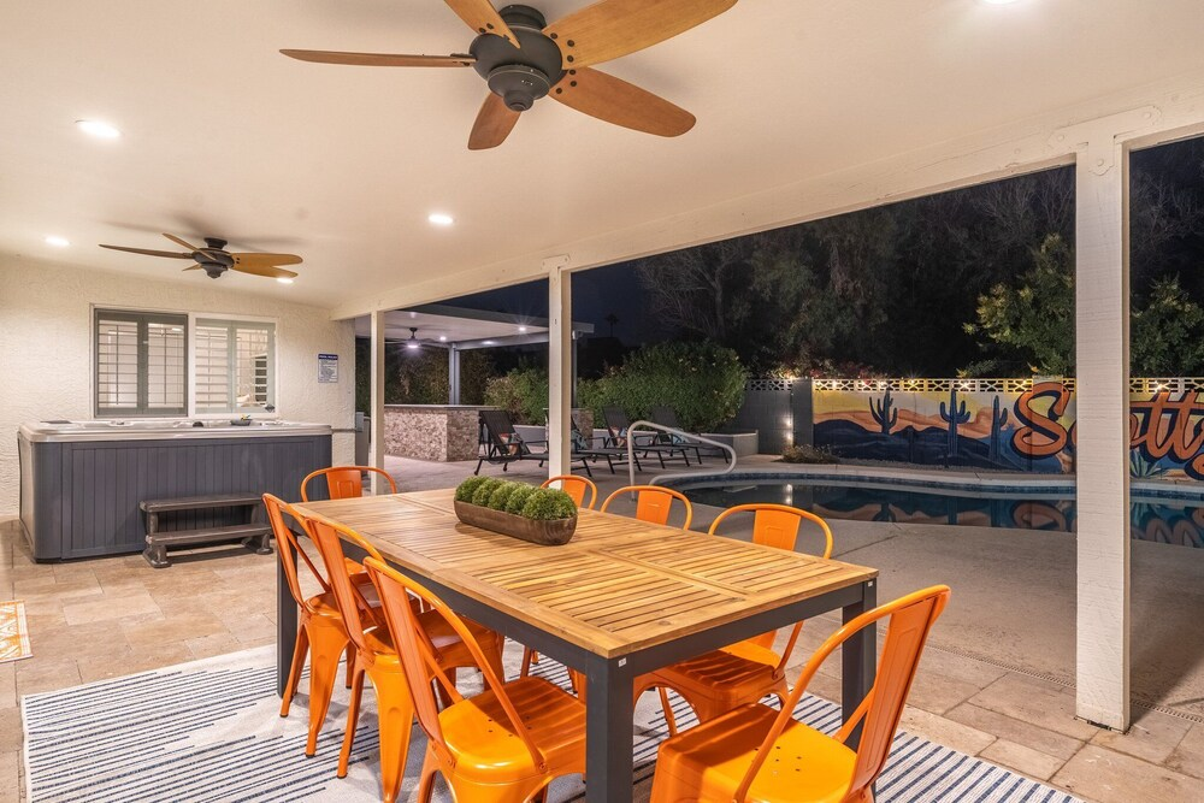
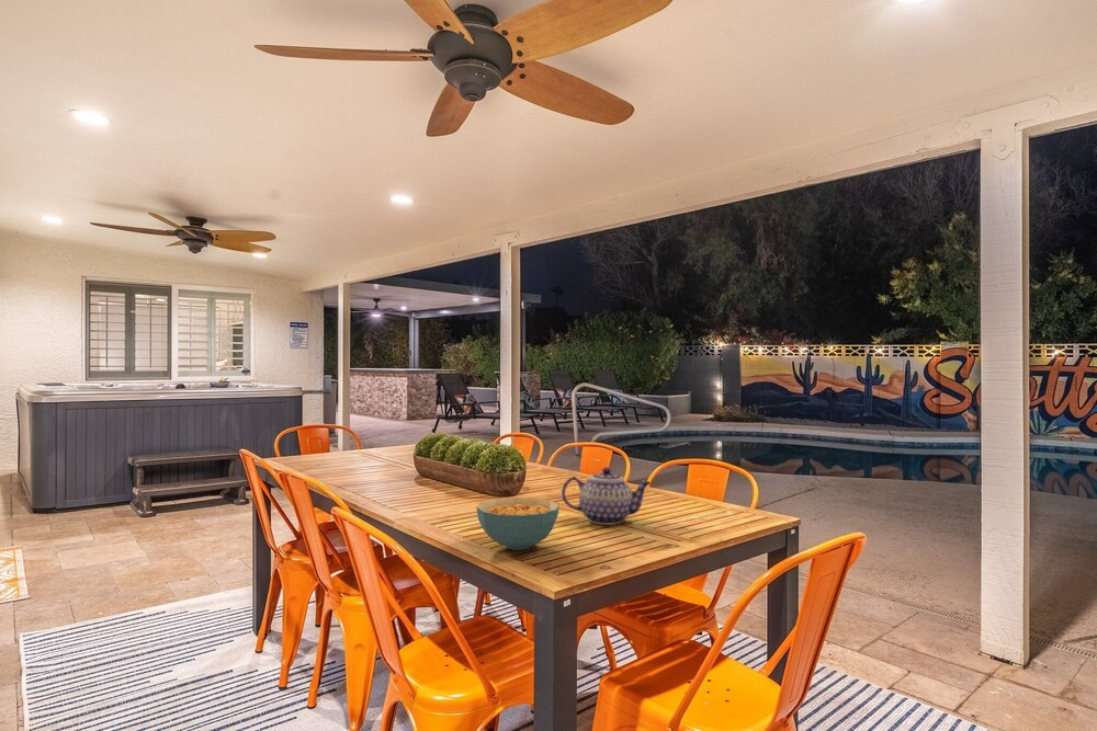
+ cereal bowl [475,496,561,551]
+ teapot [561,466,652,526]
